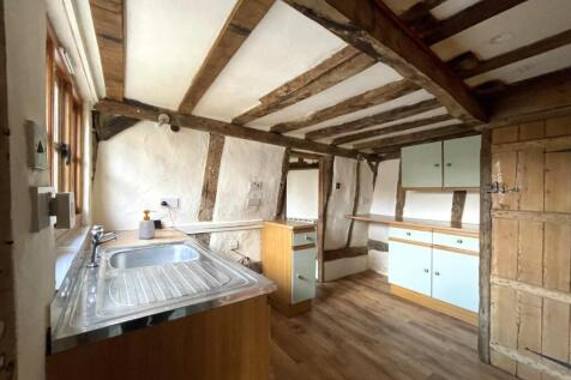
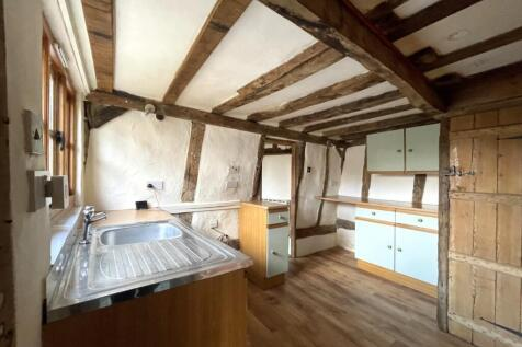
- soap bottle [137,209,158,240]
